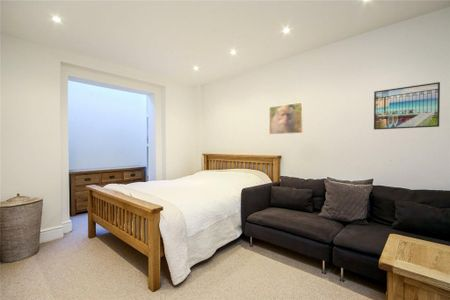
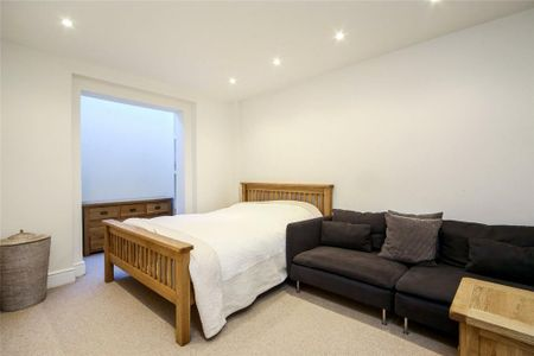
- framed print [373,81,441,130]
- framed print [268,101,304,135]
